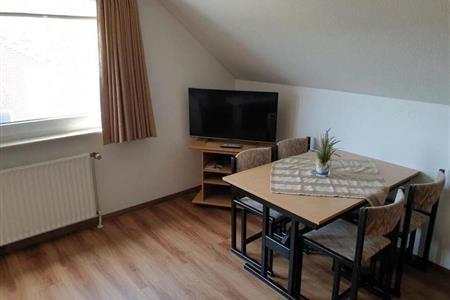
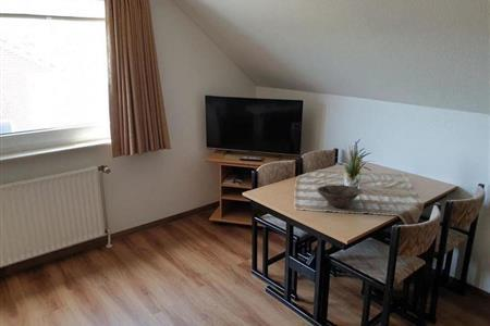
+ bowl [316,184,363,209]
